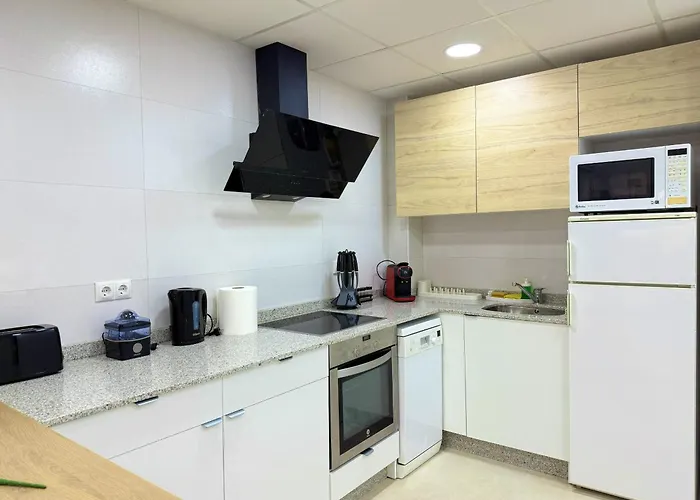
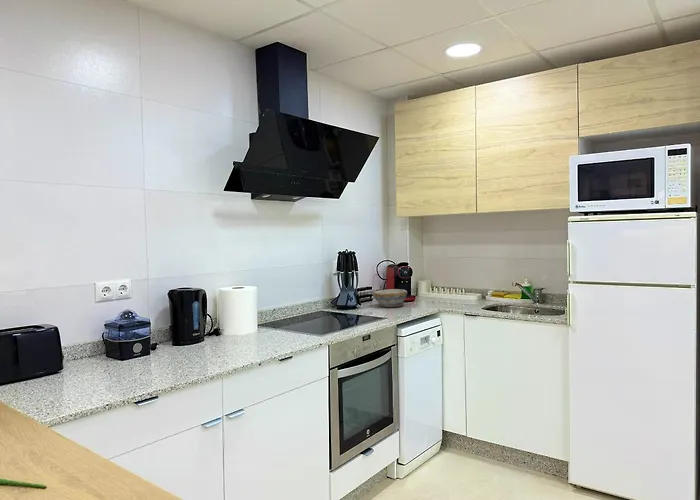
+ bowl [372,288,408,308]
